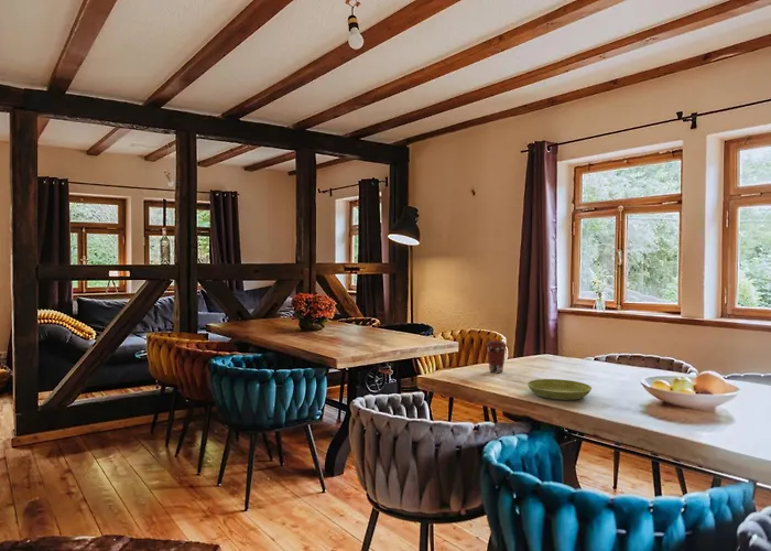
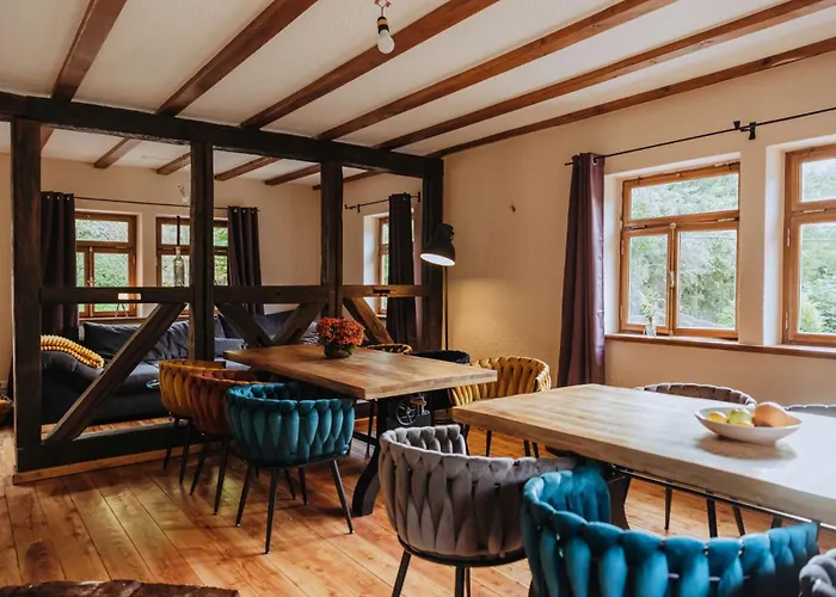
- saucer [526,378,593,401]
- coffee cup [485,339,508,374]
